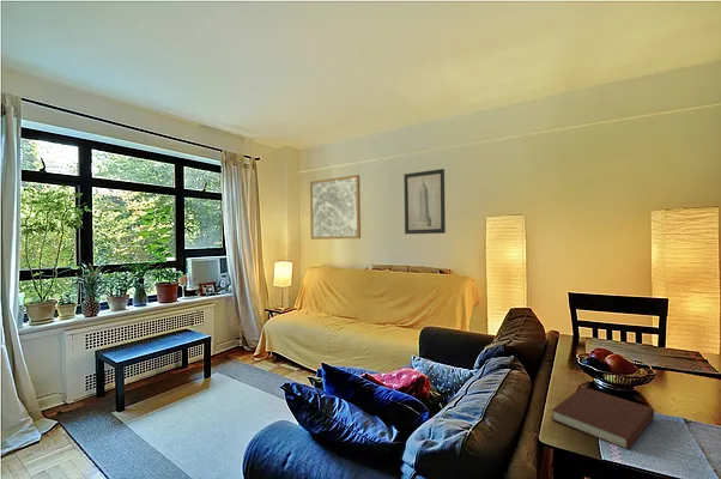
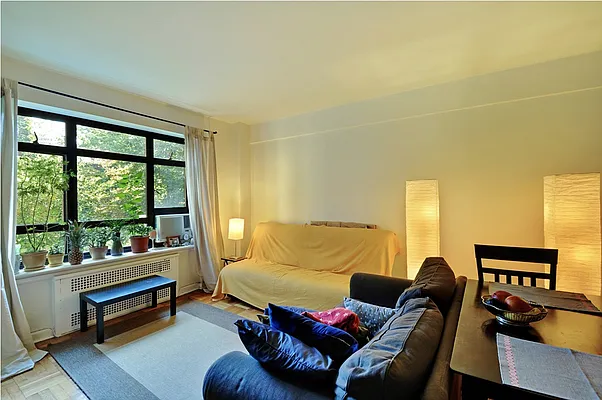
- notebook [551,386,655,451]
- wall art [402,168,447,235]
- wall art [309,174,362,241]
